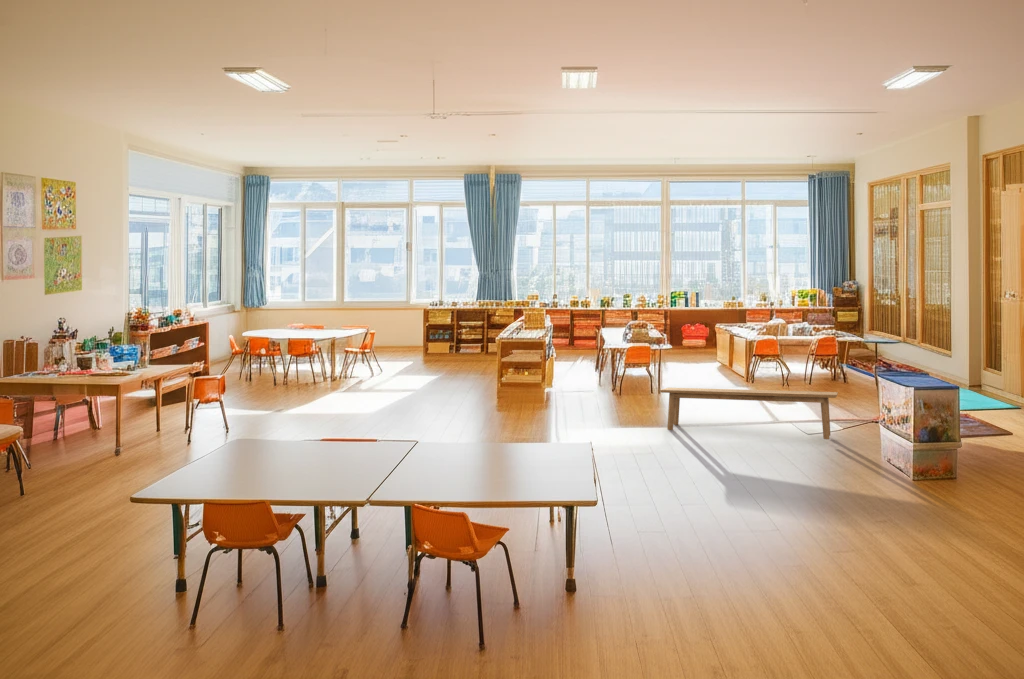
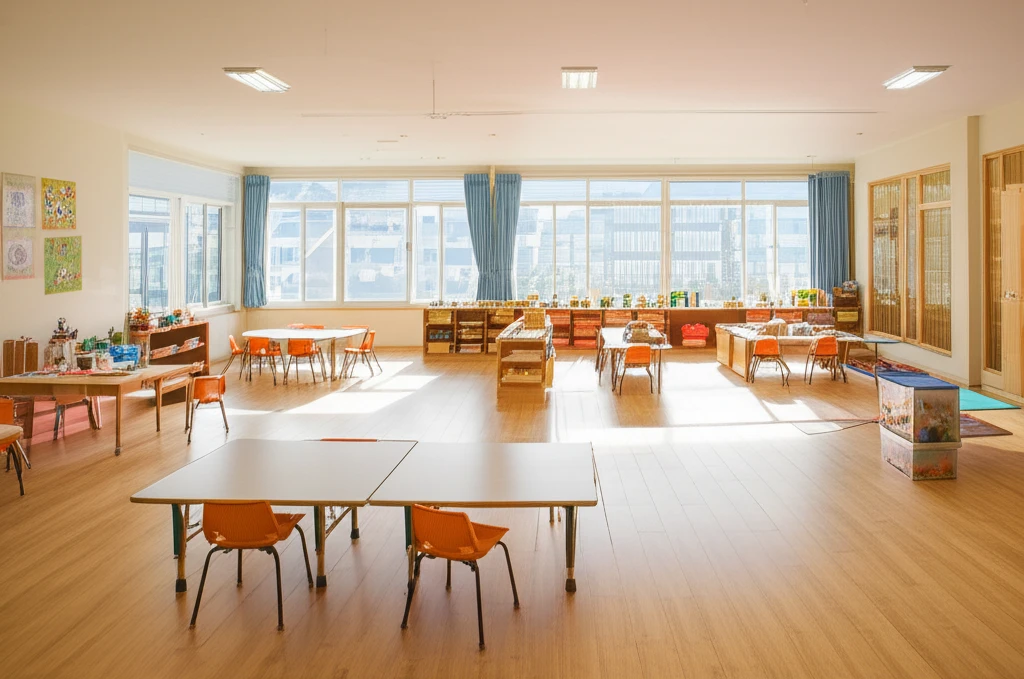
- bench [659,387,839,440]
